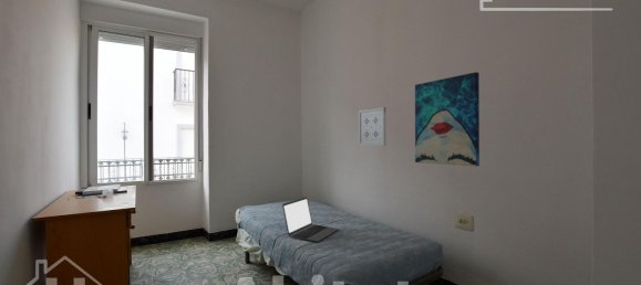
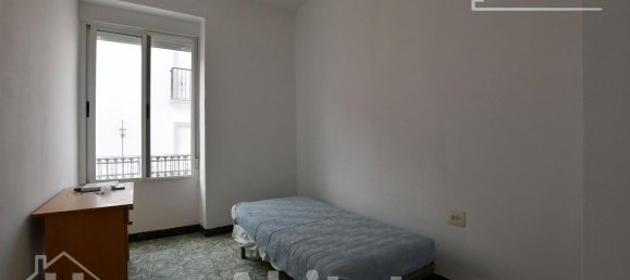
- wall art [358,106,387,147]
- laptop [281,197,340,243]
- wall art [414,71,480,167]
